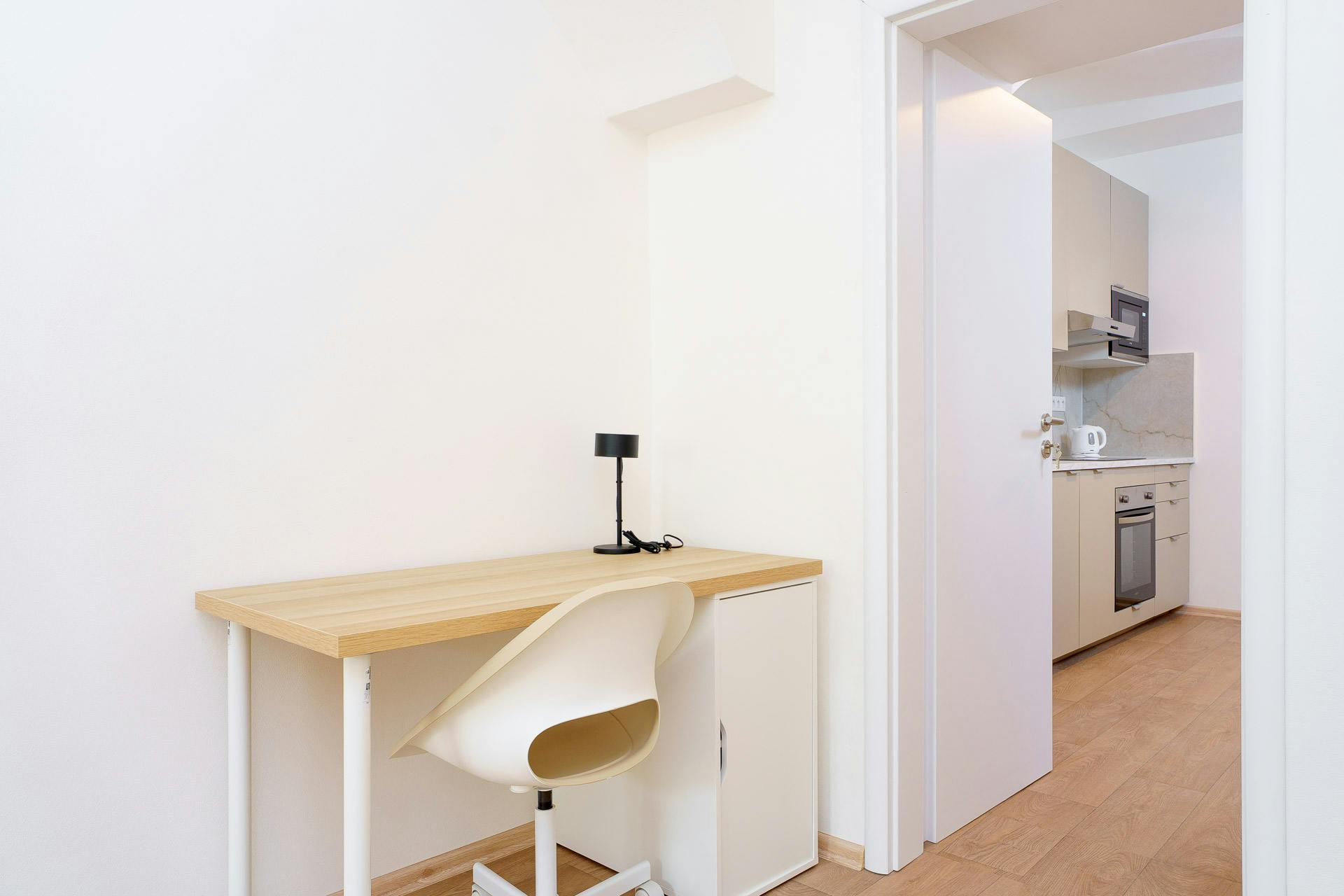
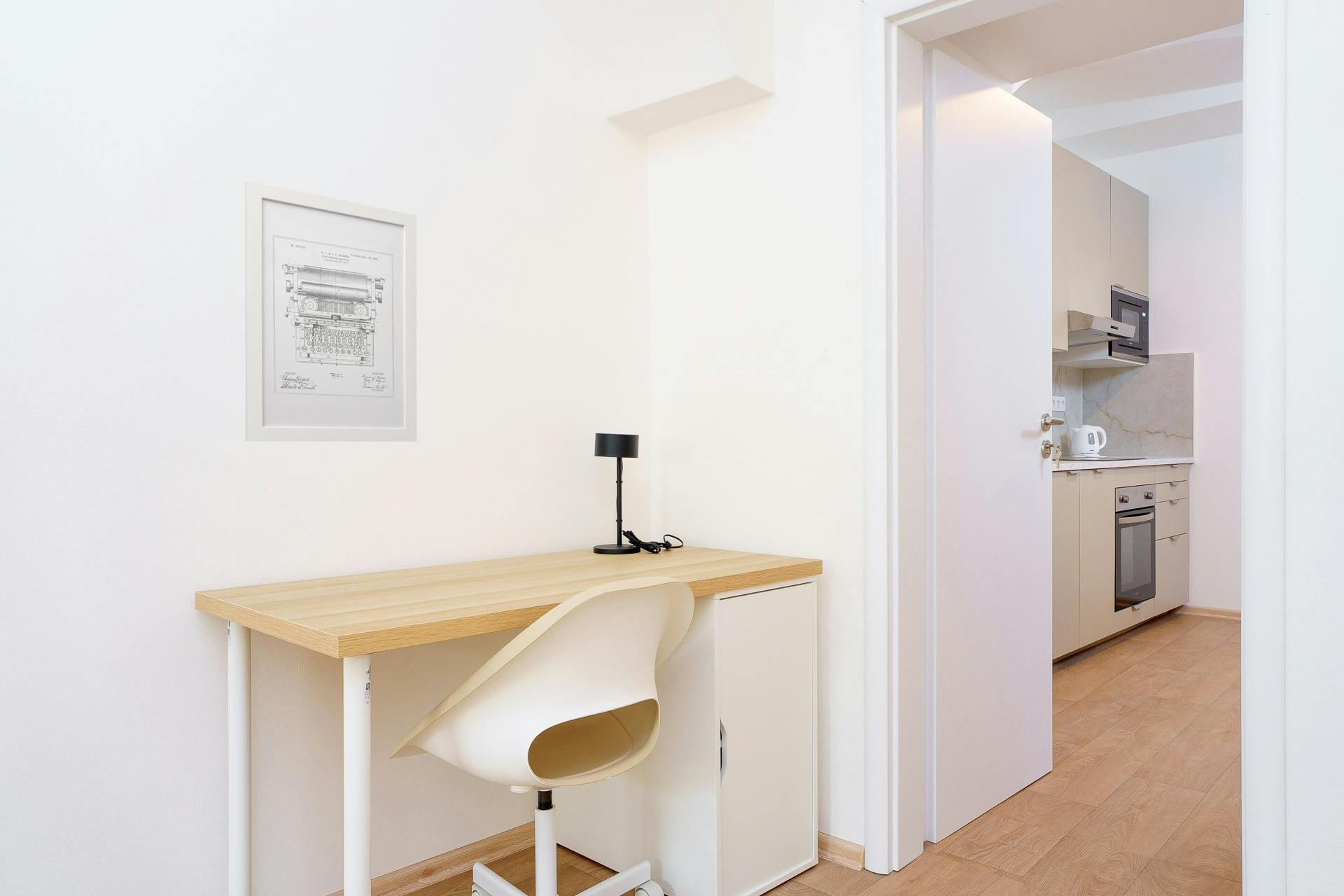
+ wall art [244,180,417,442]
